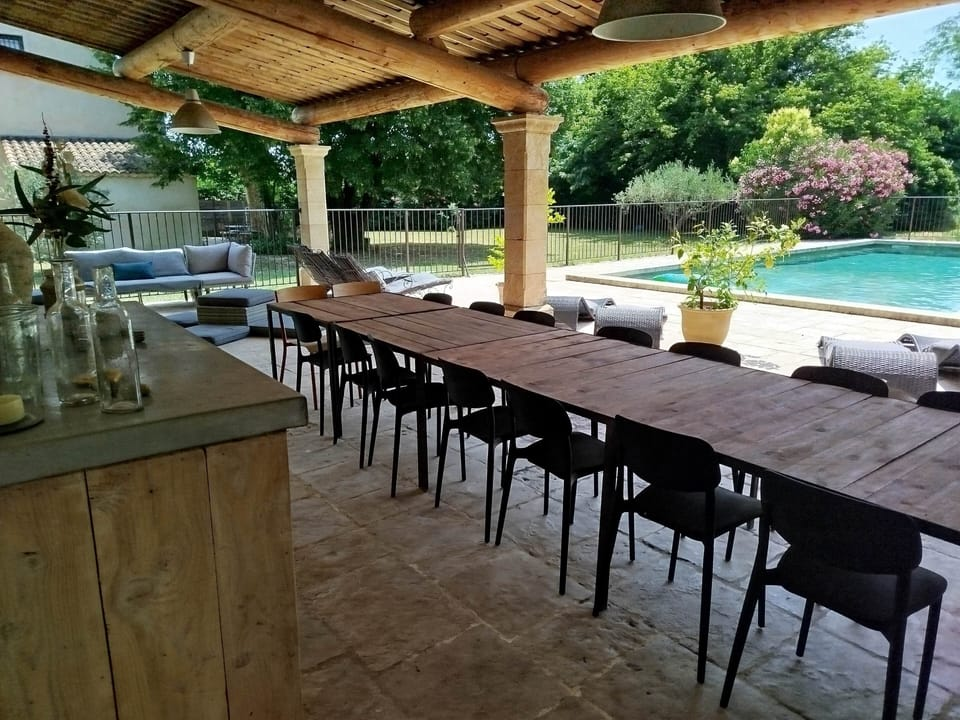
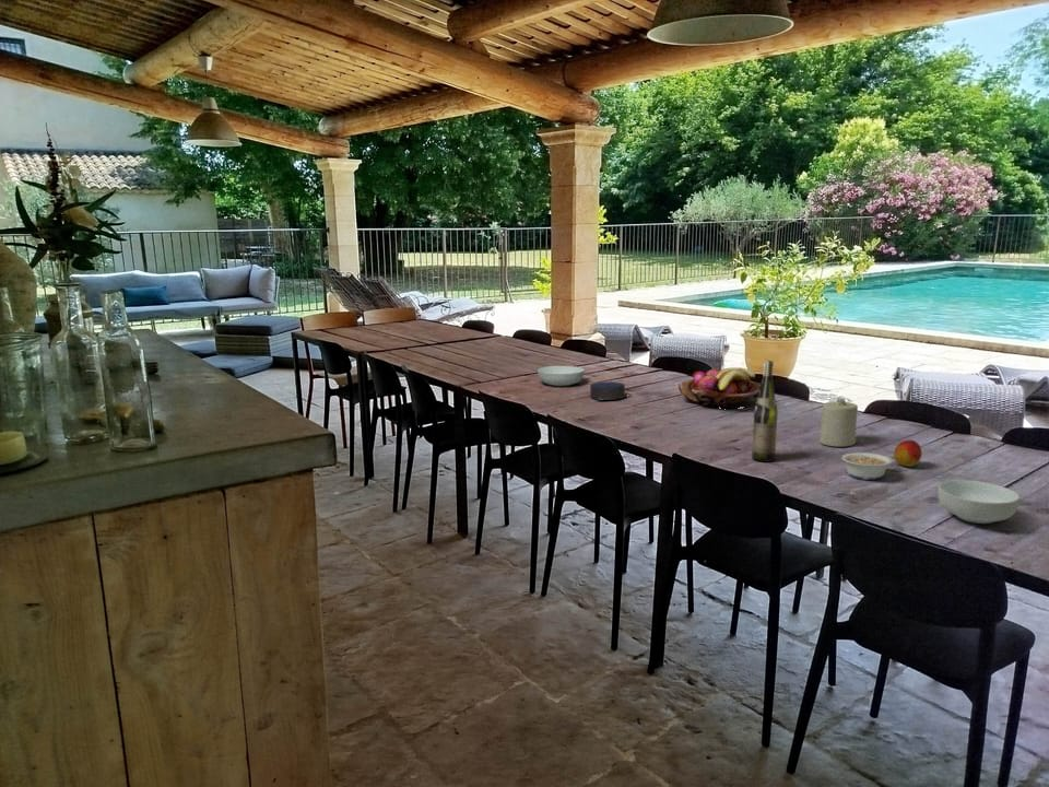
+ legume [830,451,894,481]
+ wine bottle [751,360,779,462]
+ cereal bowl [936,479,1021,525]
+ peach [893,439,923,468]
+ fruit basket [677,366,762,409]
+ candle [589,380,626,401]
+ serving bowl [537,365,586,387]
+ candle [818,397,859,448]
